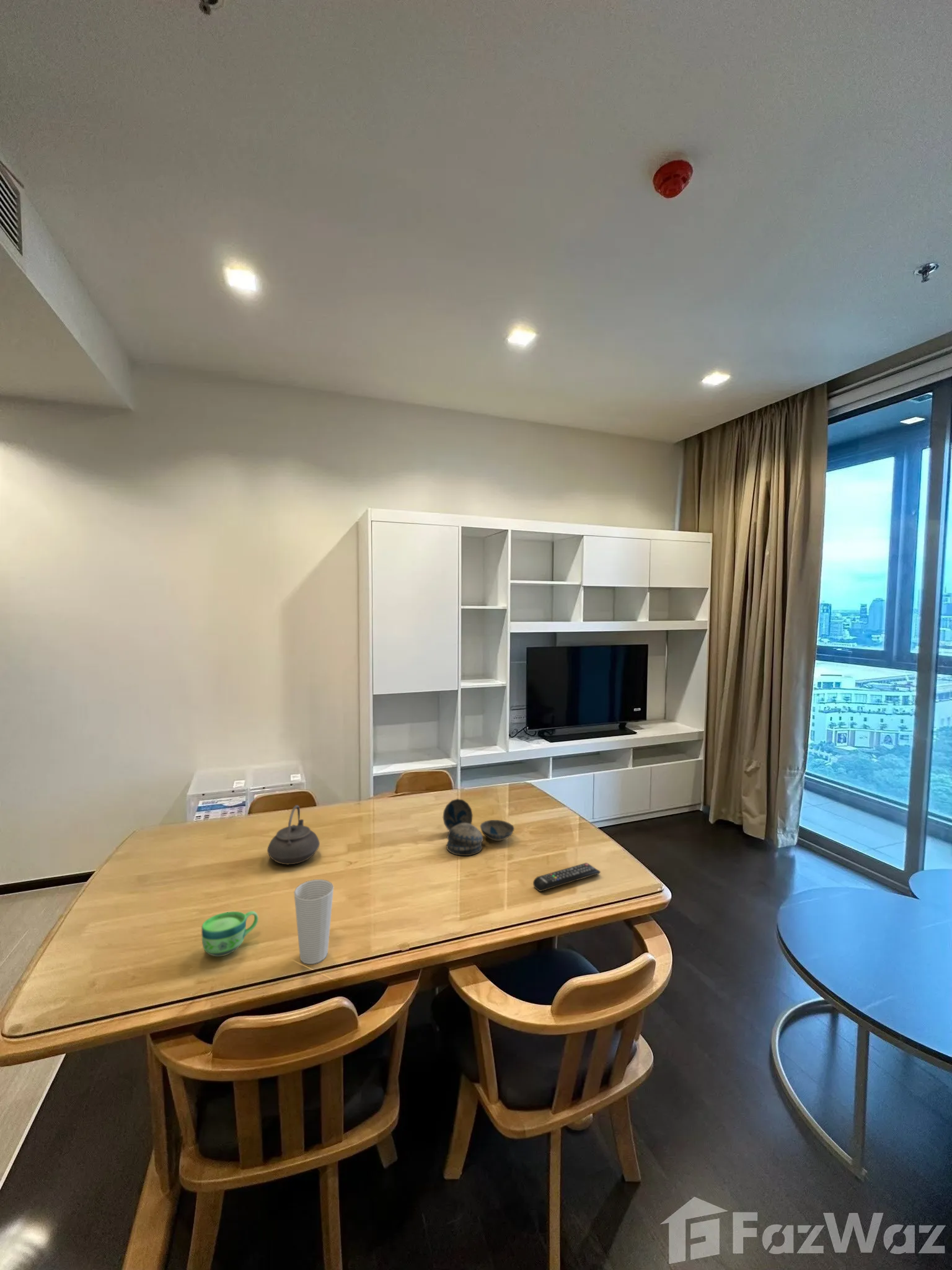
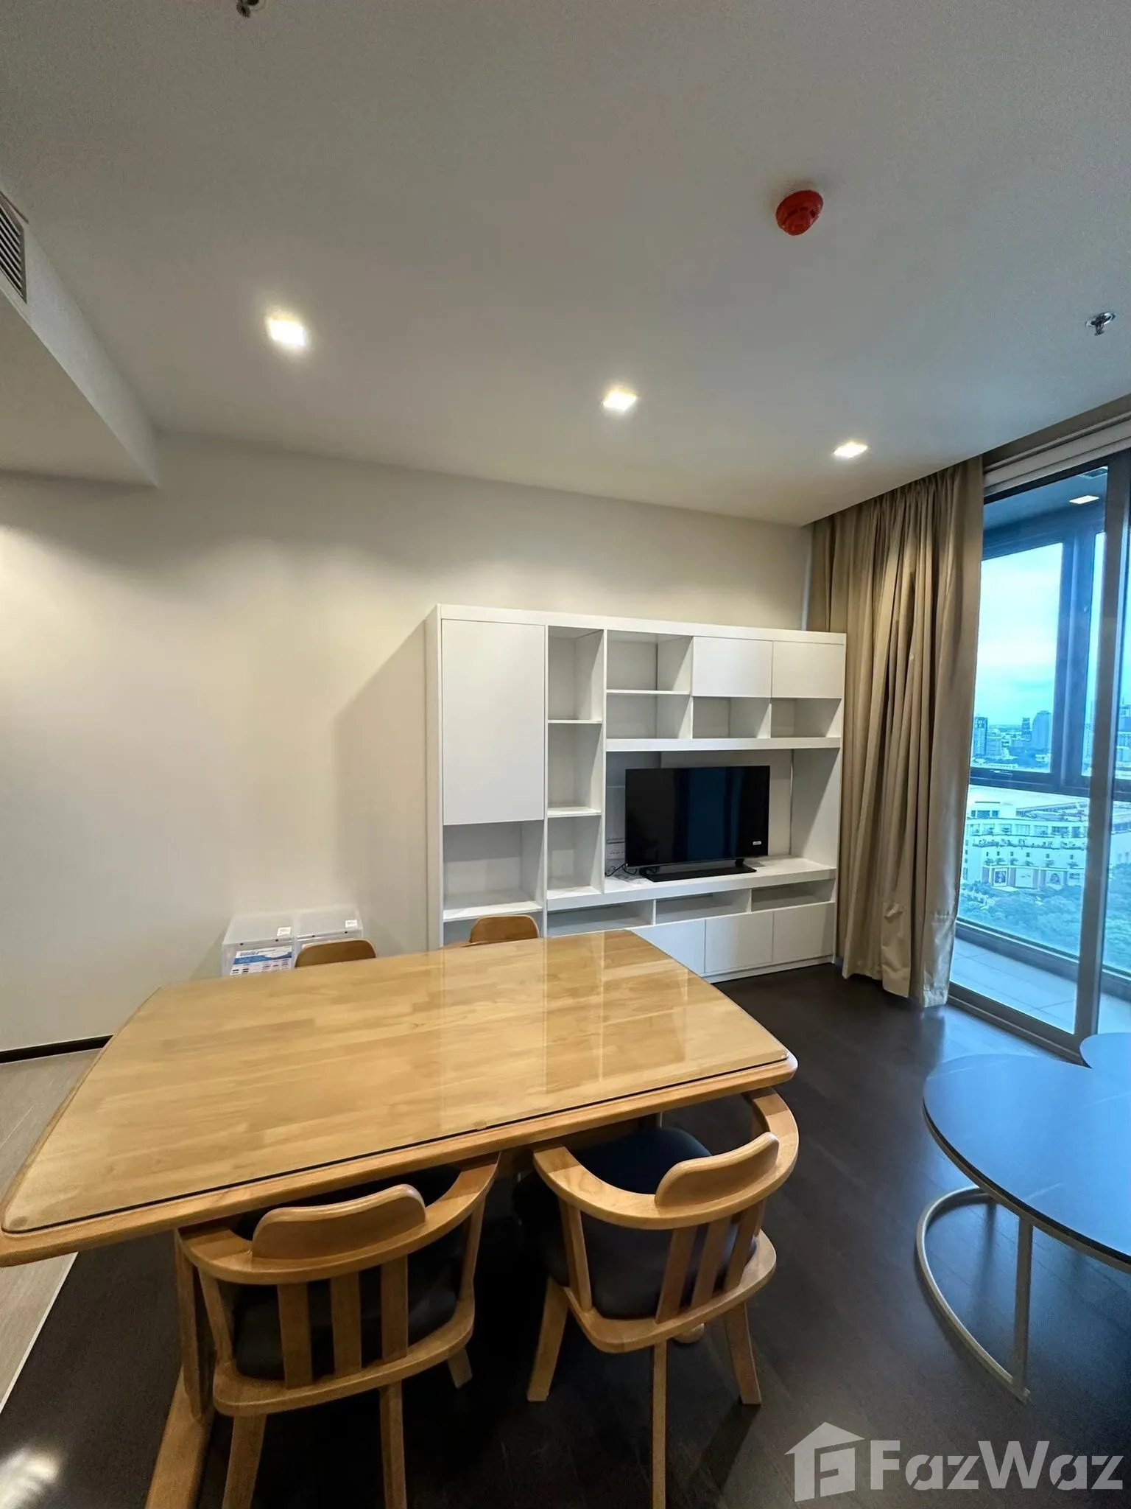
- cup [293,879,334,965]
- decorative bowl [443,798,515,856]
- teapot [267,804,320,865]
- remote control [532,862,601,892]
- cup [201,910,259,957]
